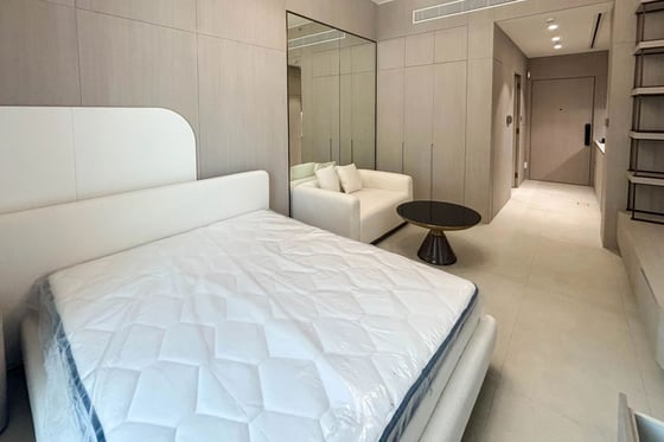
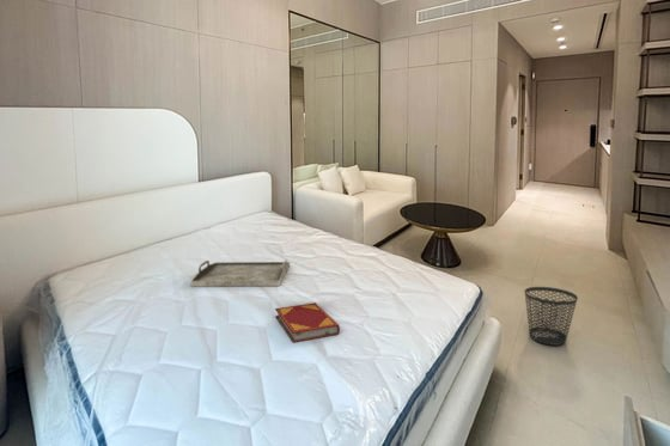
+ wastebasket [524,286,579,347]
+ serving tray [189,258,291,288]
+ hardback book [274,301,341,343]
